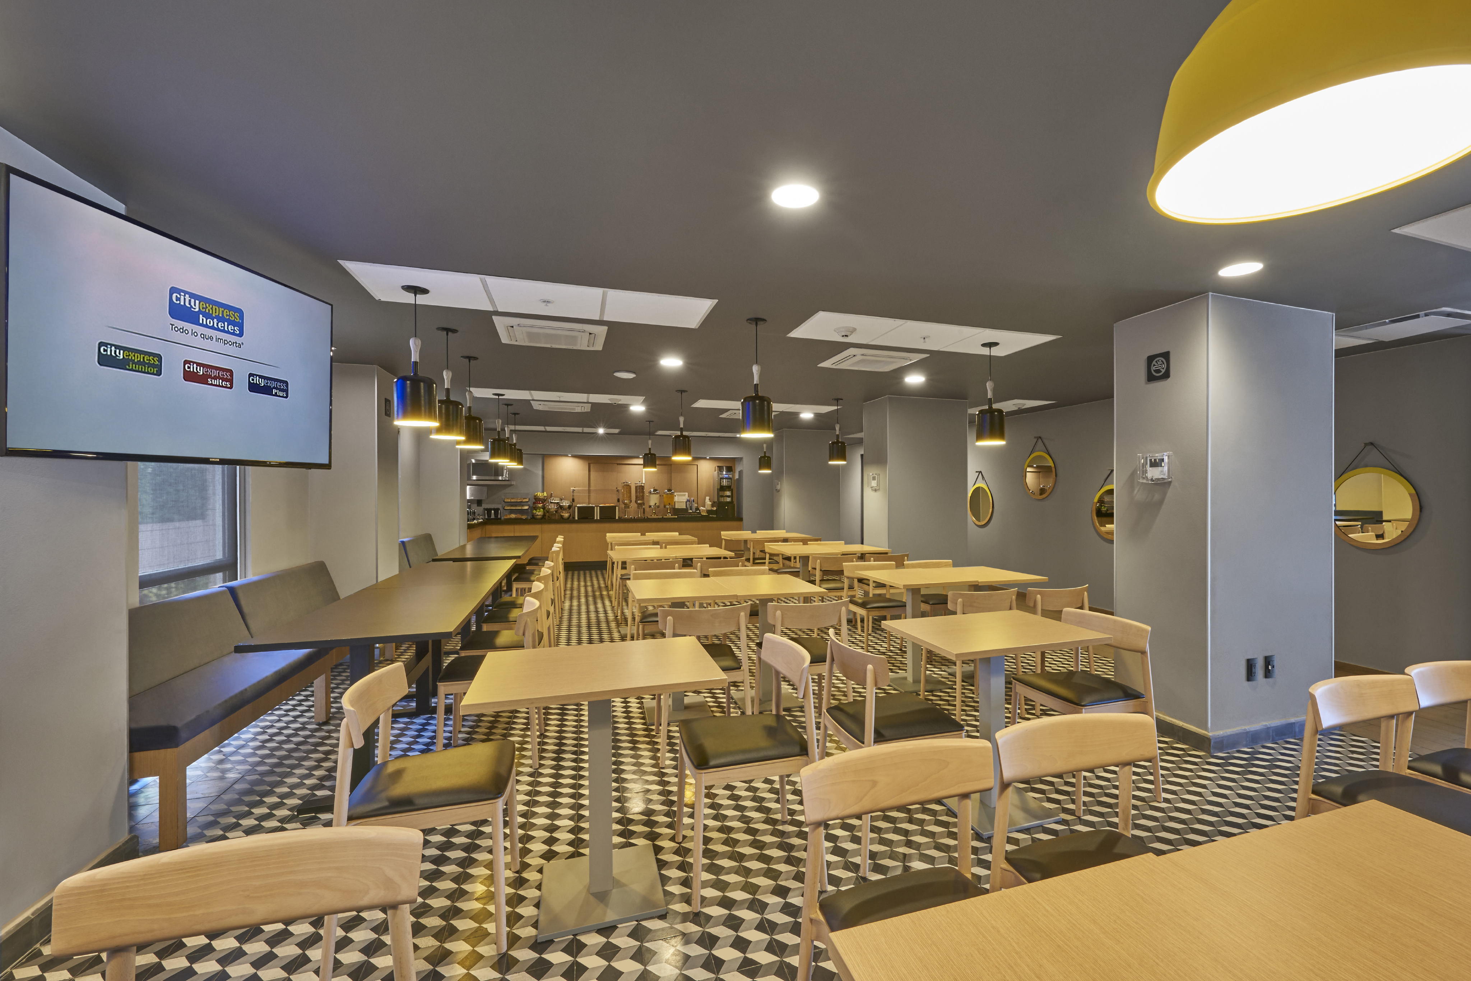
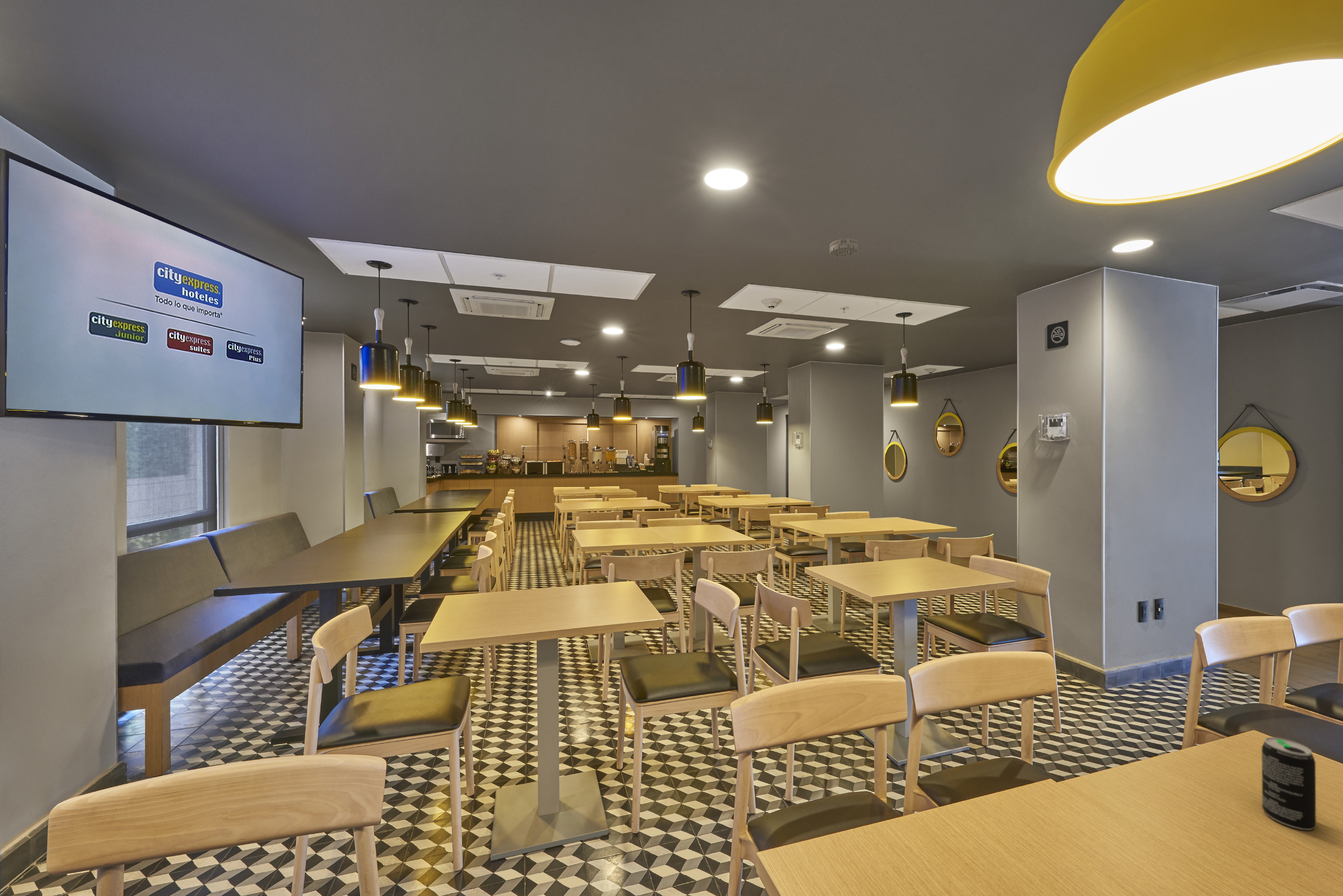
+ beverage can [1261,737,1316,830]
+ smoke detector [830,238,858,258]
